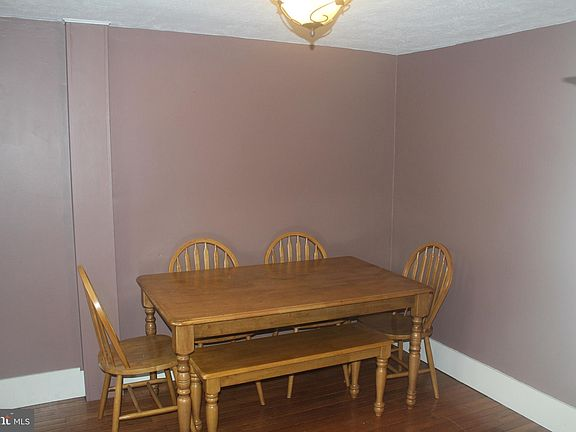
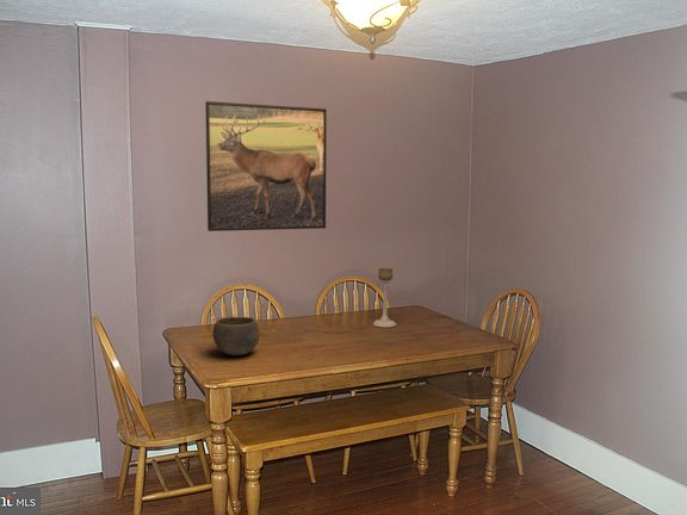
+ bowl [212,316,261,356]
+ candle holder [372,267,397,328]
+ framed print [204,100,328,232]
